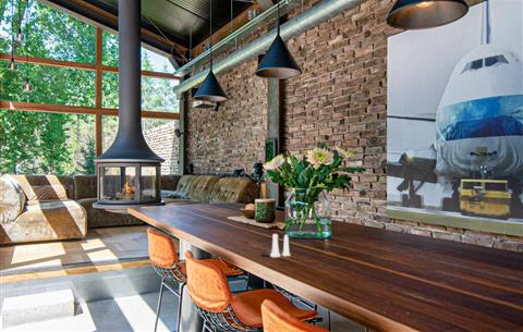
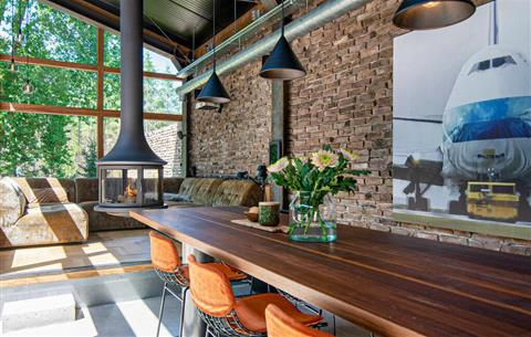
- salt and pepper shaker set [259,233,292,258]
